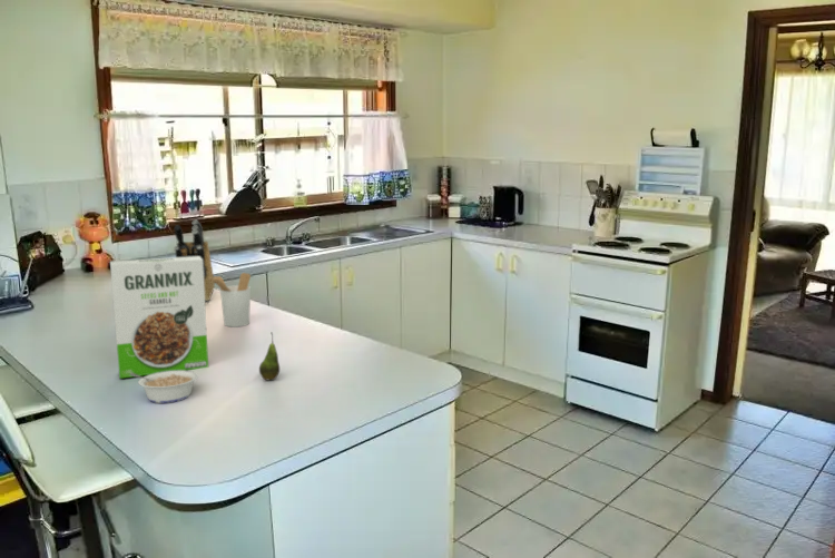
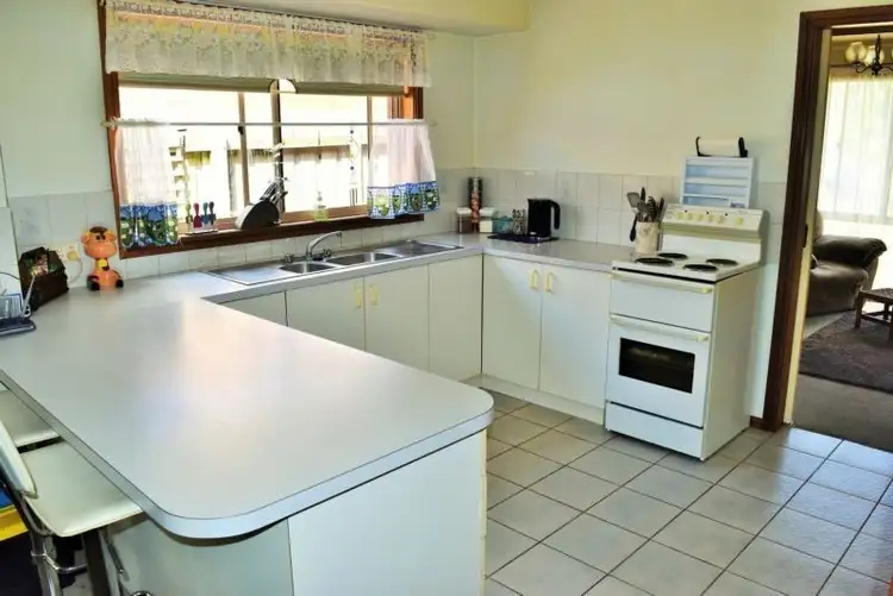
- fruit [258,332,281,381]
- cereal box [109,256,209,380]
- utensil holder [208,272,252,329]
- knife block [173,219,216,302]
- legume [130,370,199,404]
